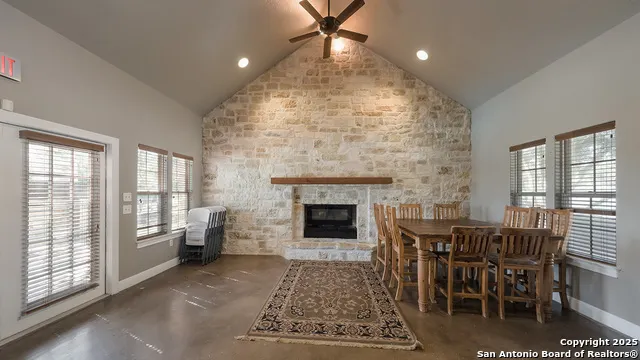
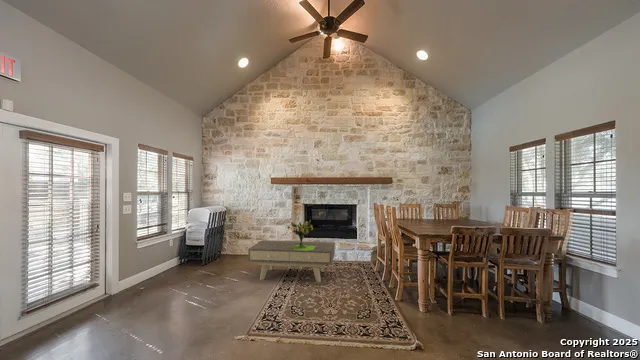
+ bouquet [284,219,316,251]
+ coffee table [247,239,336,283]
